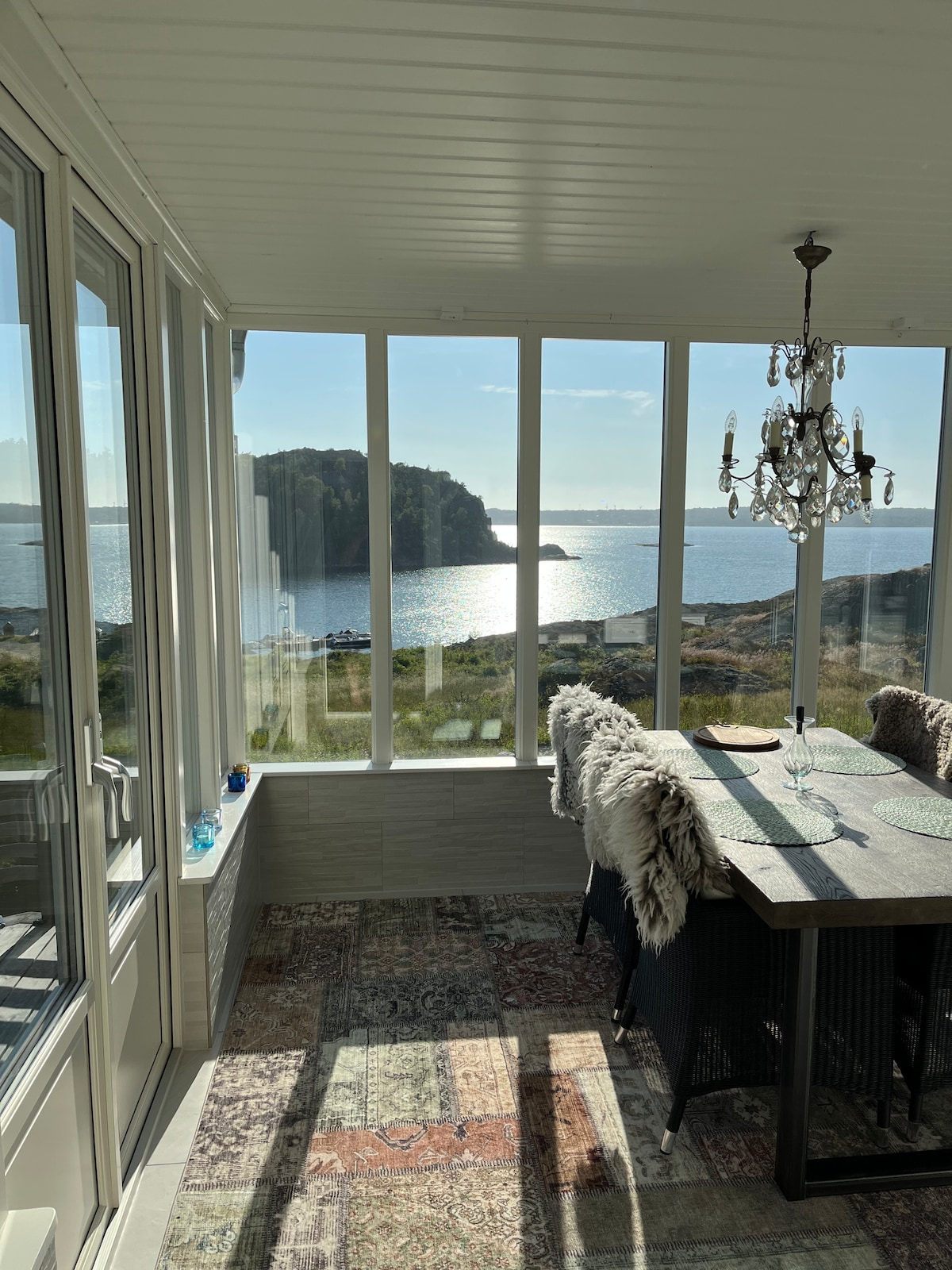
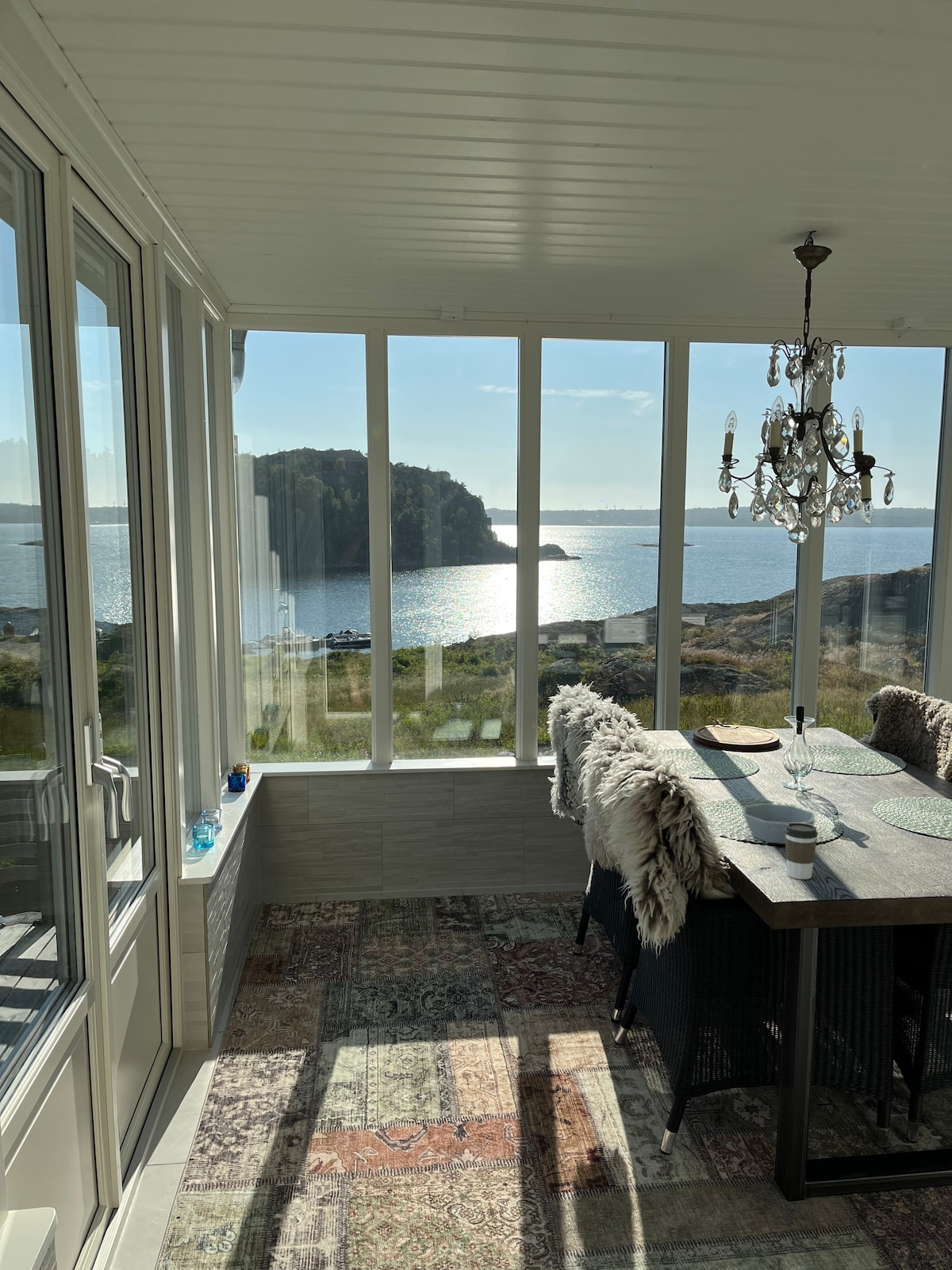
+ coffee cup [785,823,819,880]
+ bowl [743,802,816,845]
